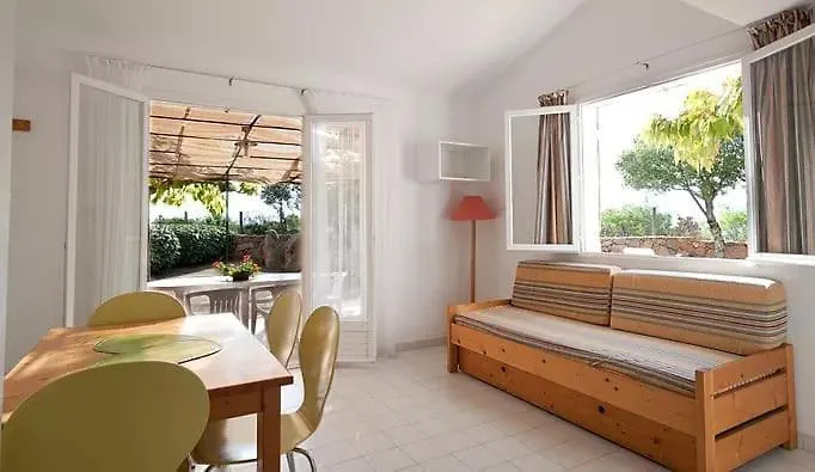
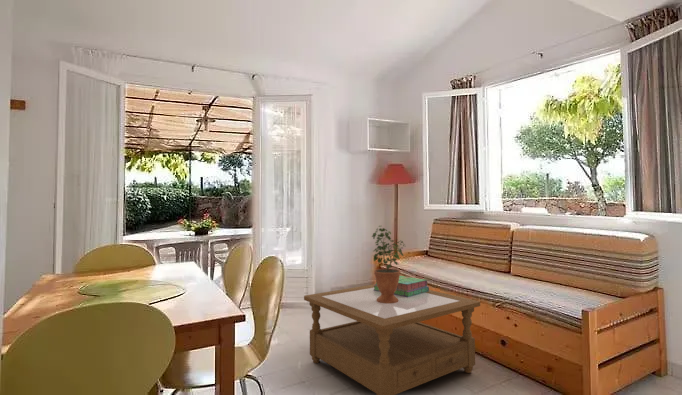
+ coffee table [303,283,481,395]
+ potted plant [371,225,407,303]
+ stack of books [373,275,430,297]
